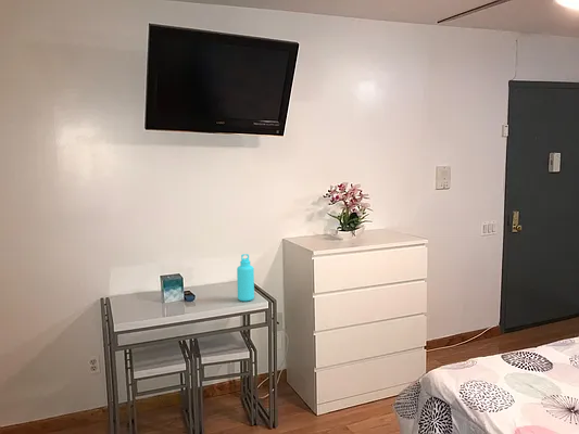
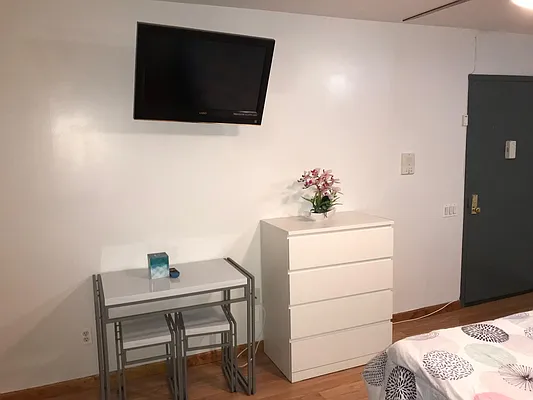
- water bottle [236,253,255,302]
